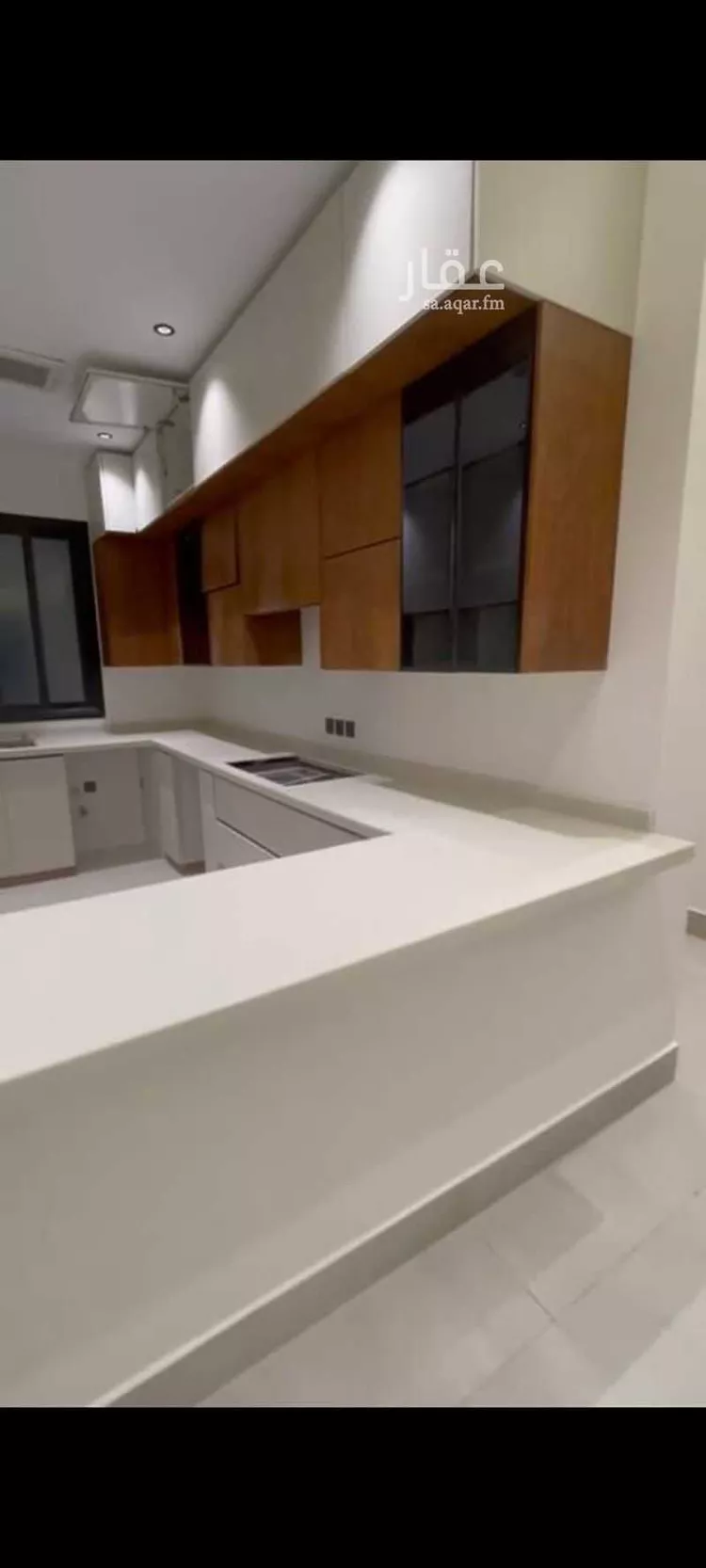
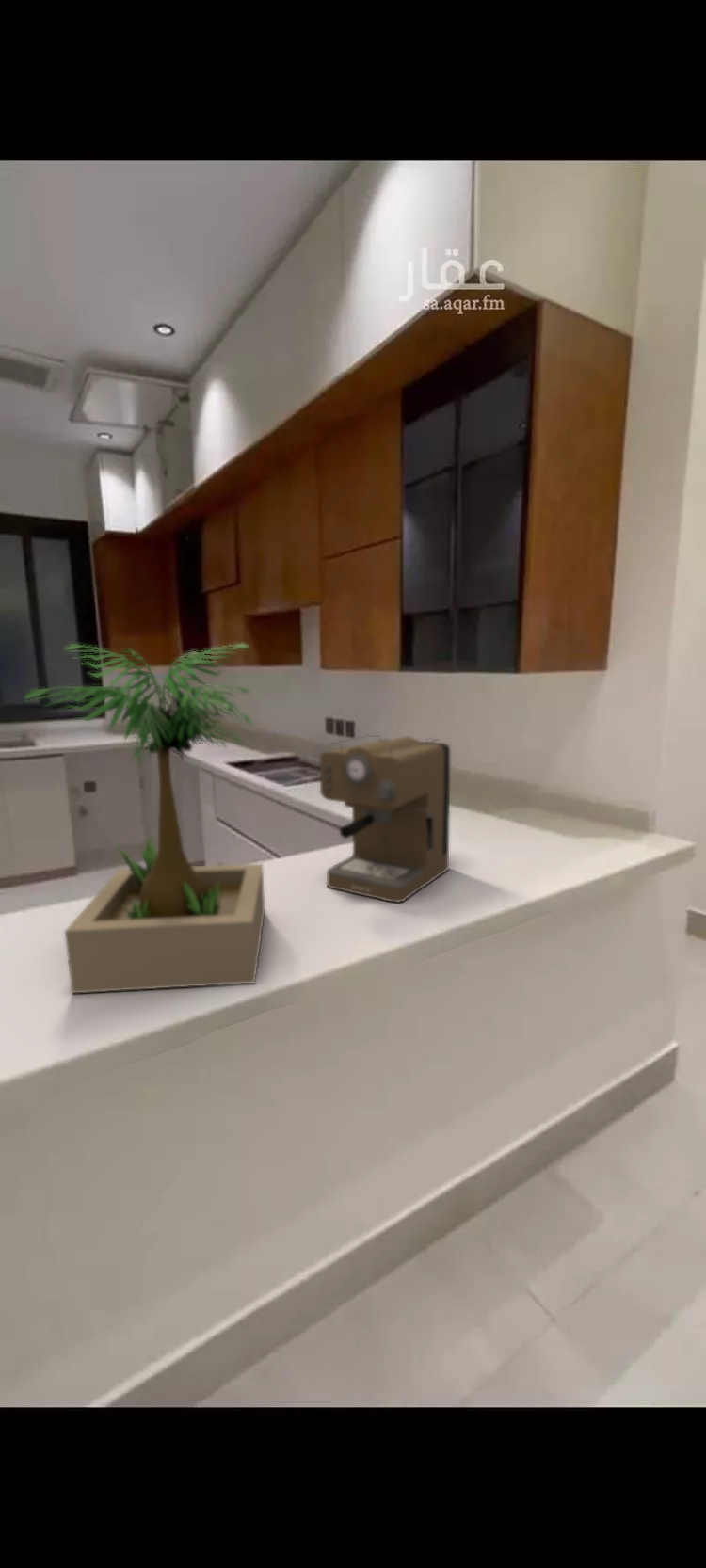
+ coffee maker [319,734,451,904]
+ potted plant [24,643,265,995]
